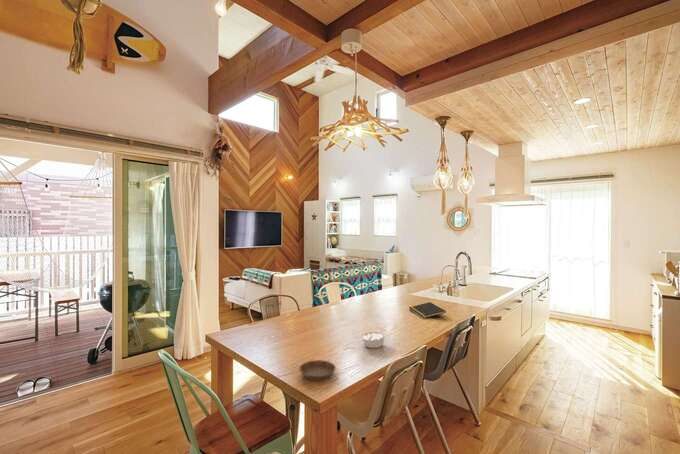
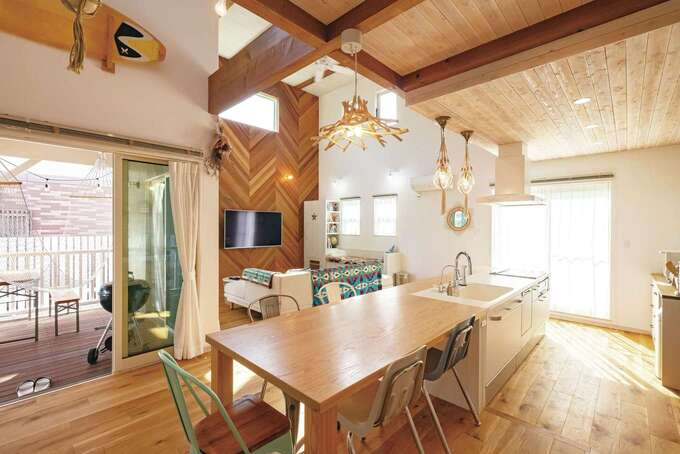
- legume [360,330,393,349]
- notepad [408,301,447,319]
- saucer [298,359,337,381]
